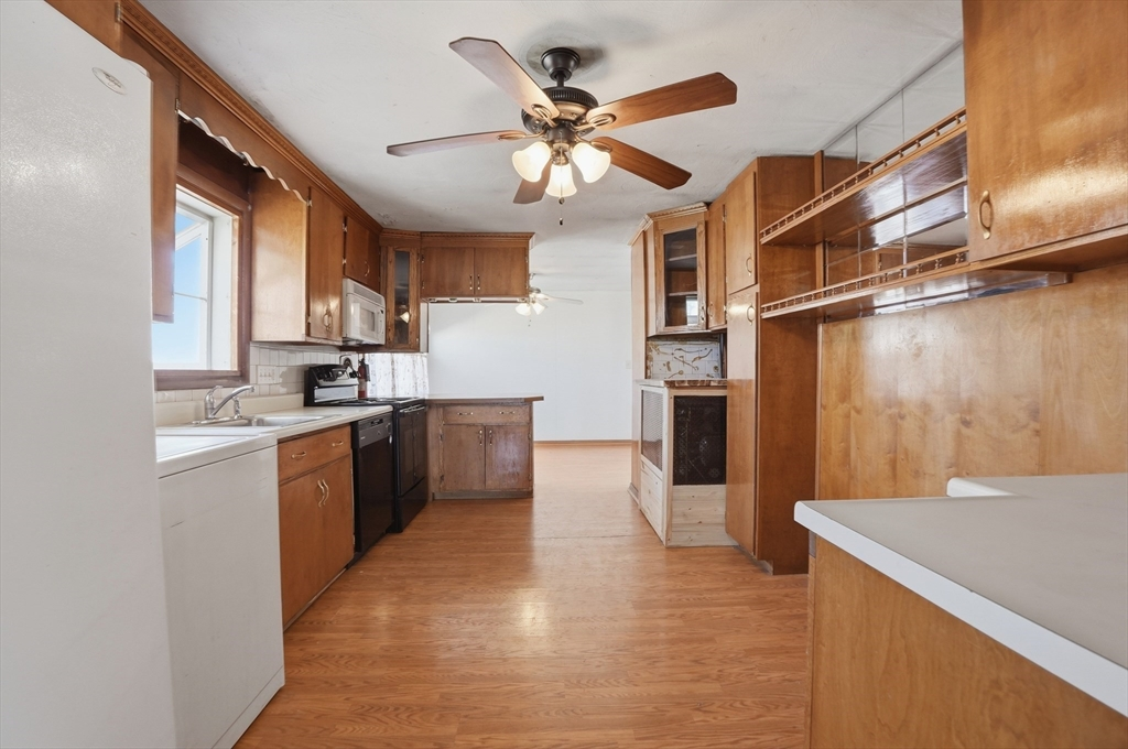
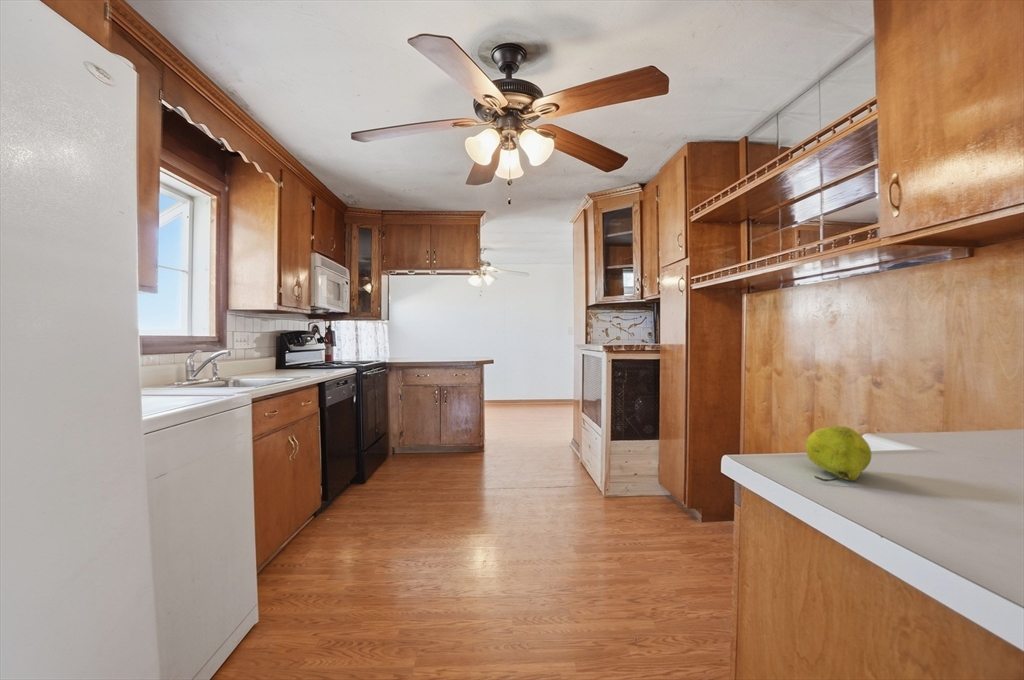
+ fruit [804,425,872,482]
